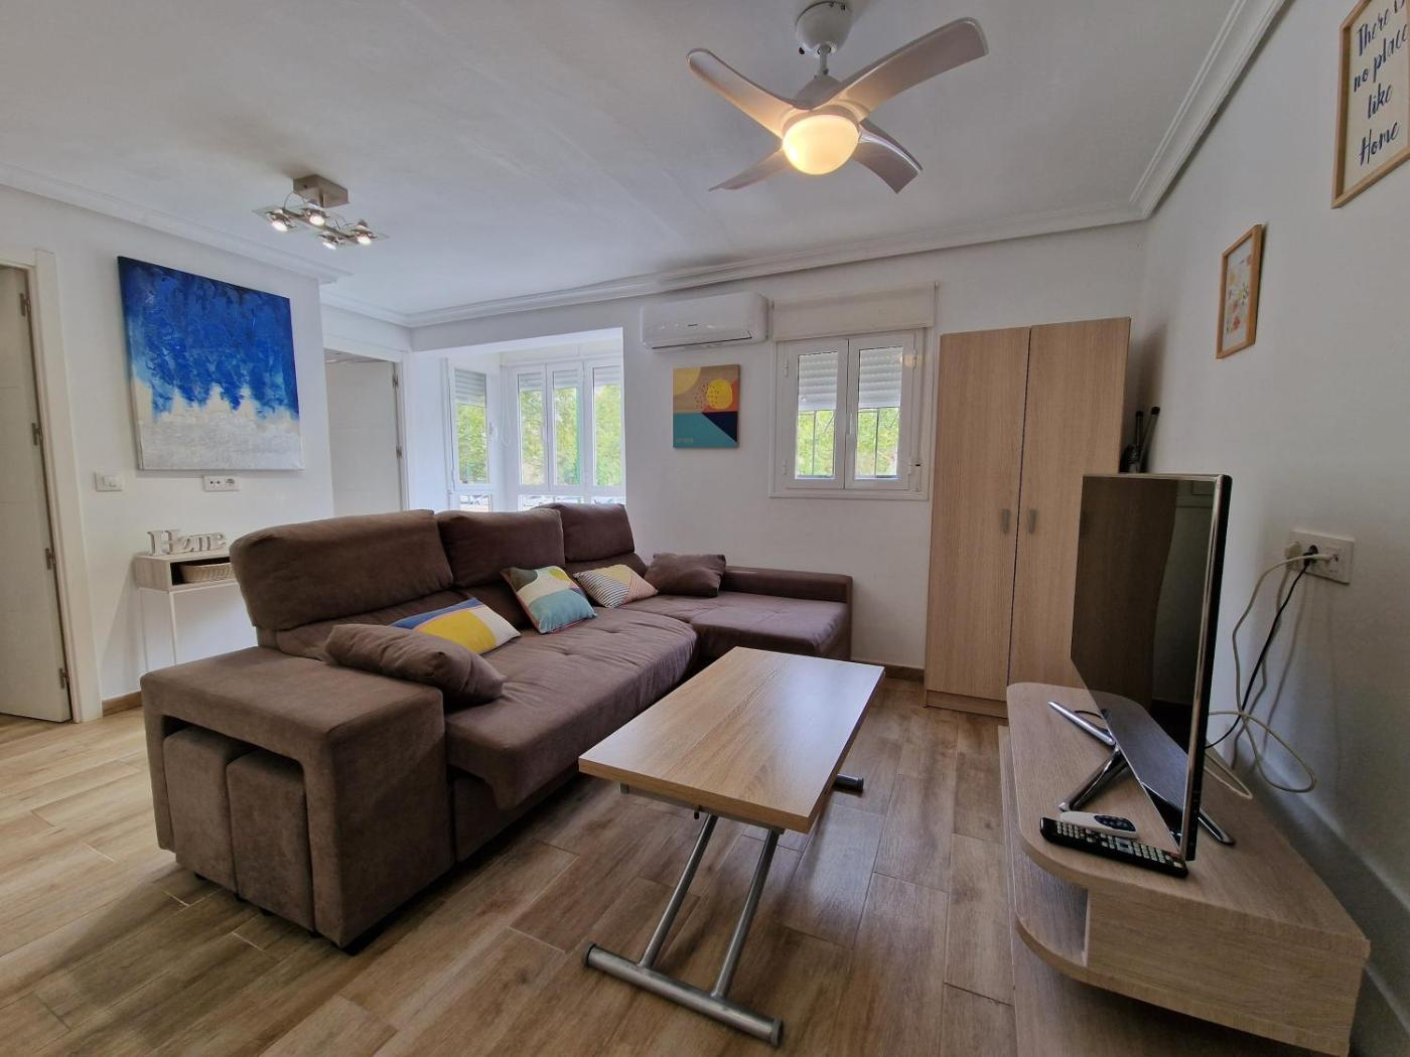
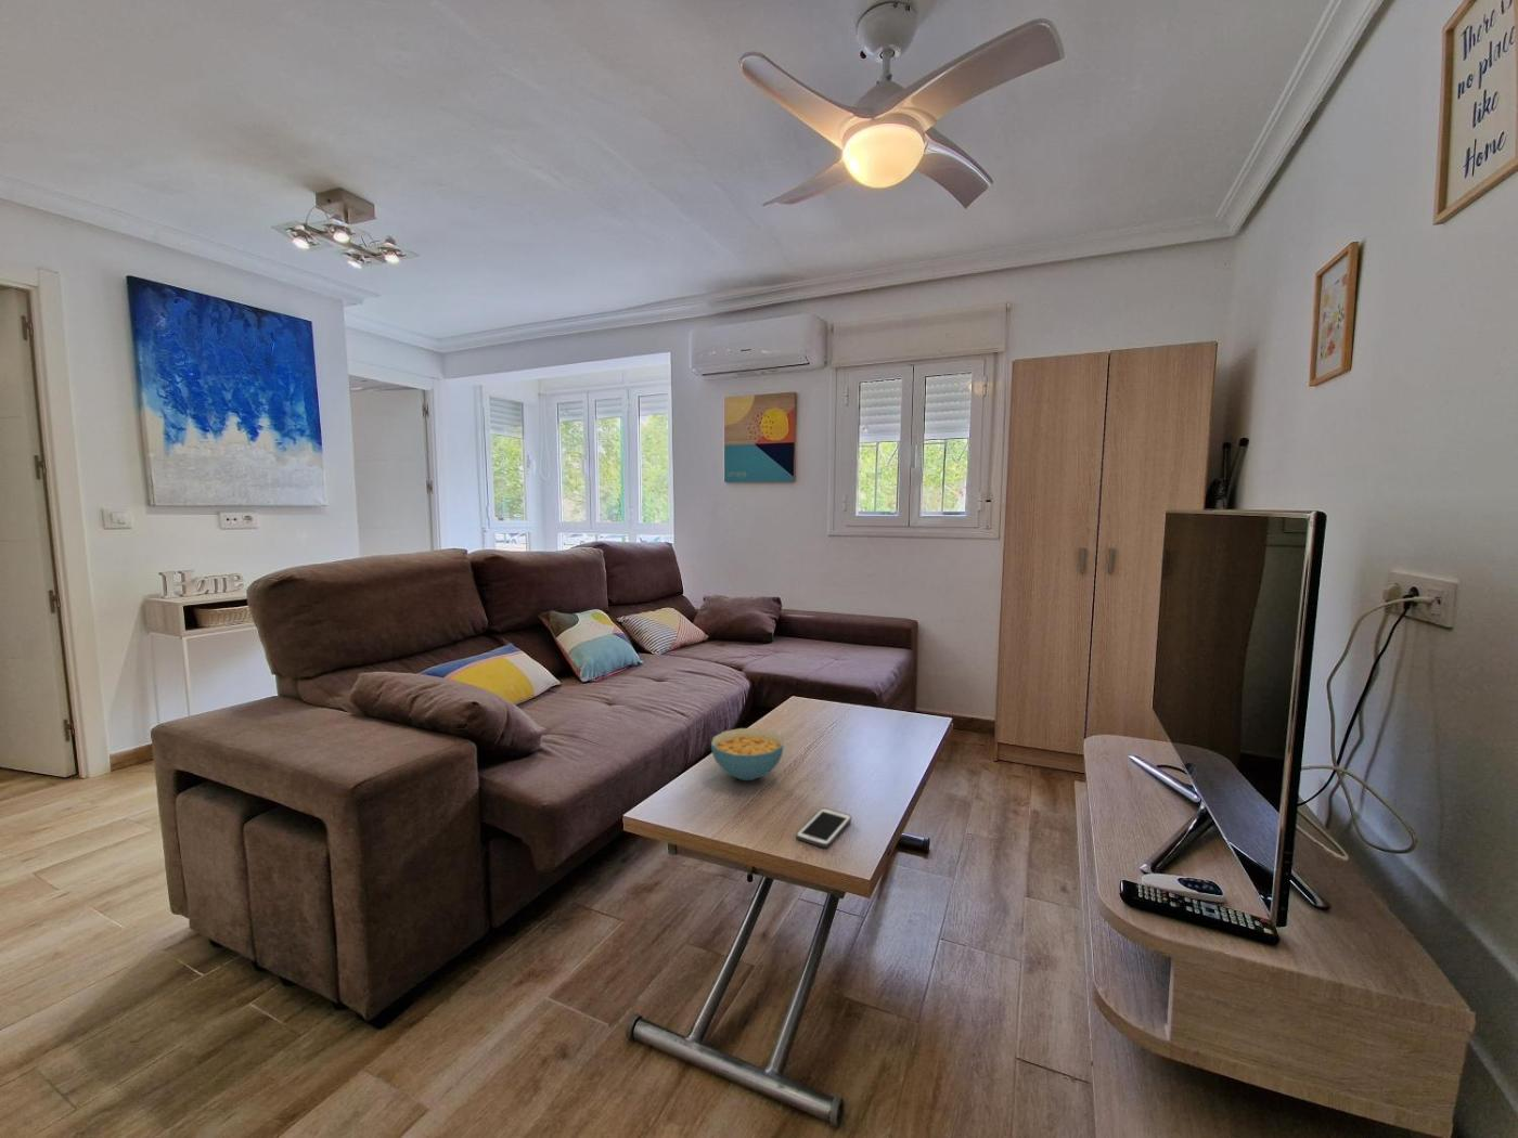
+ cell phone [795,807,852,849]
+ cereal bowl [710,727,785,782]
